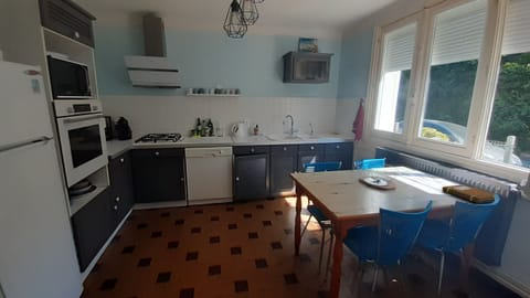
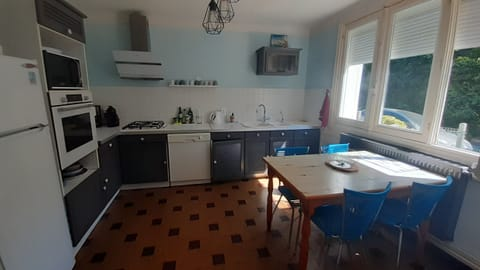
- notebook [441,183,500,204]
